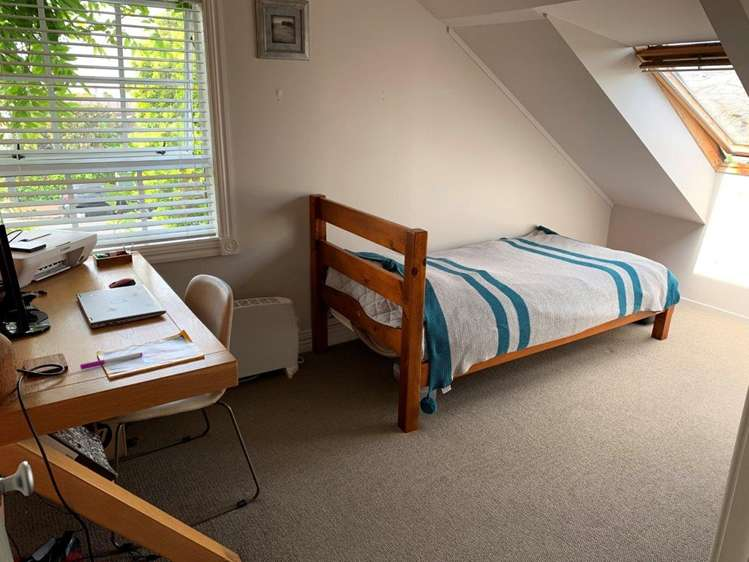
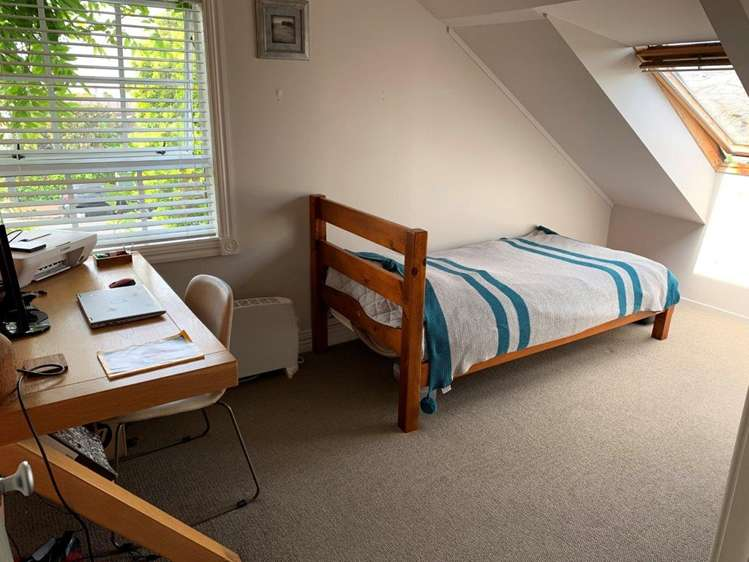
- pen [79,351,143,371]
